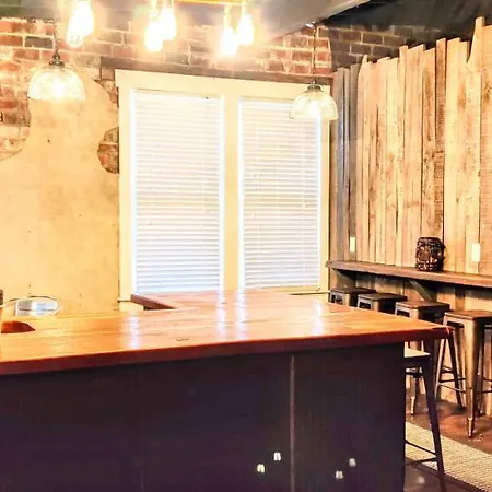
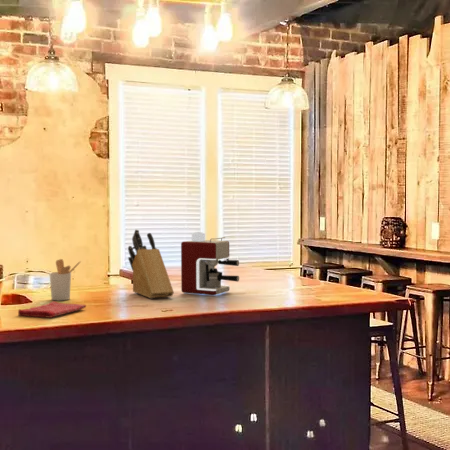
+ knife block [127,229,175,300]
+ dish towel [17,300,87,319]
+ utensil holder [49,258,82,301]
+ coffee maker [180,231,240,296]
